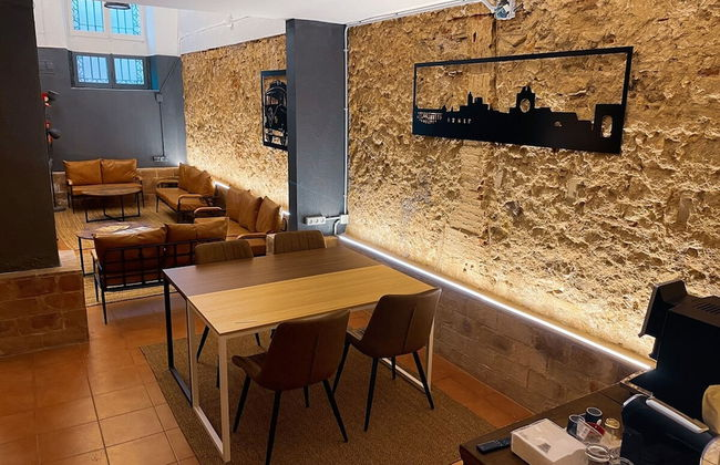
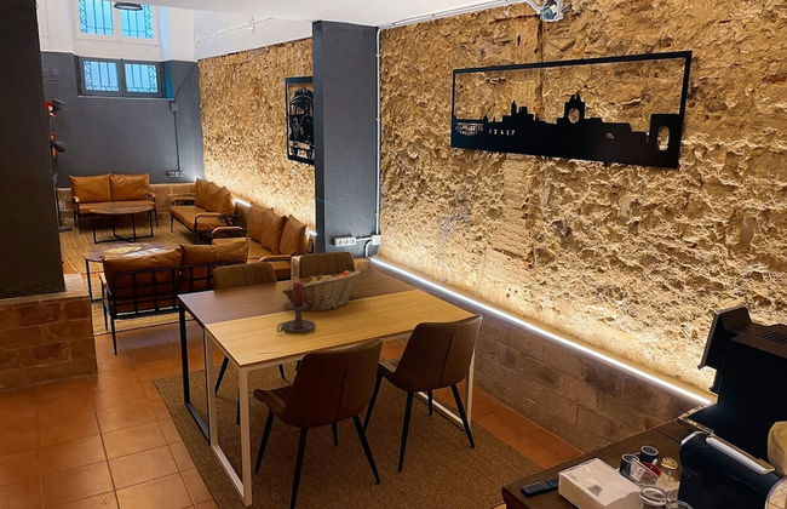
+ fruit basket [281,269,361,311]
+ candle holder [276,281,316,334]
